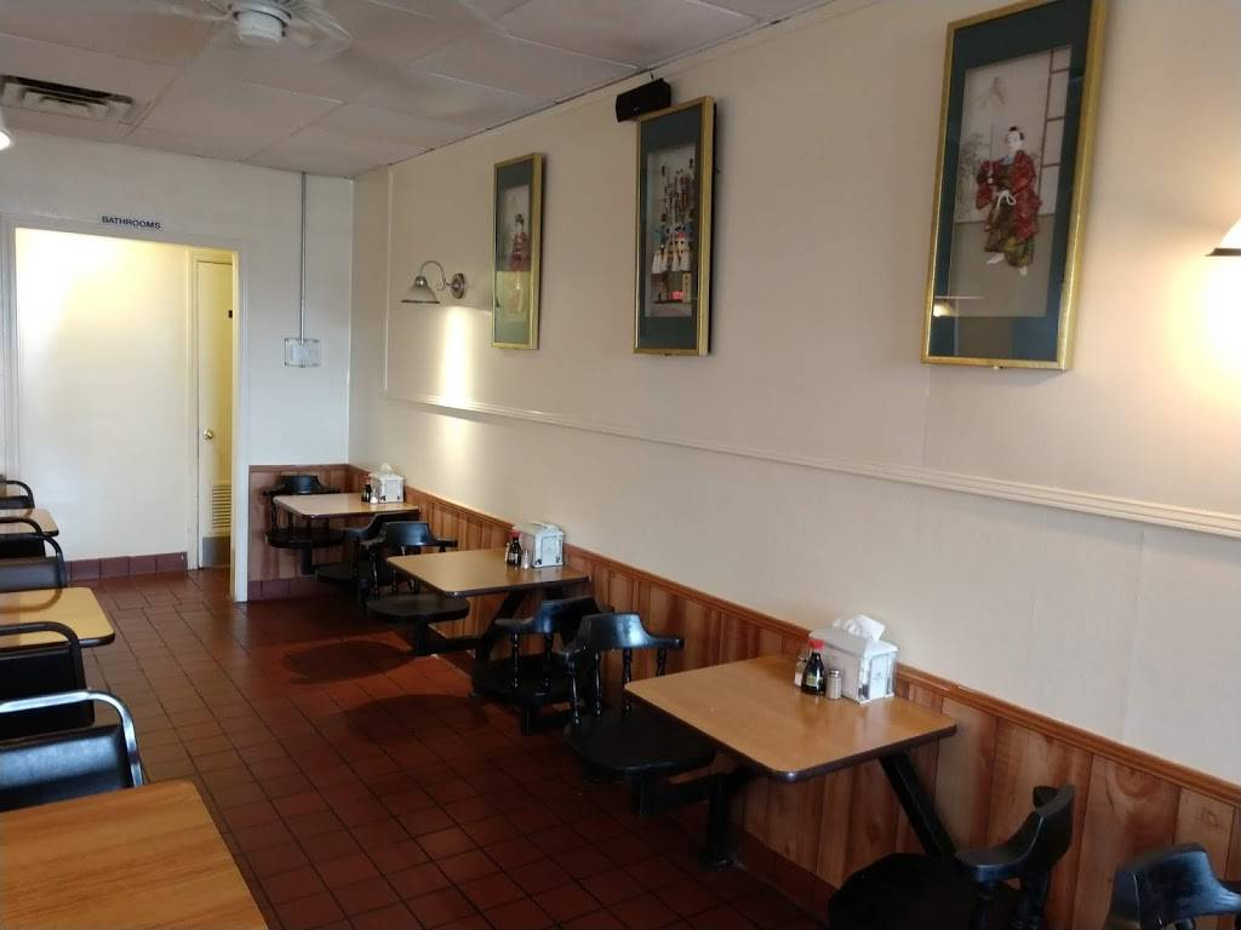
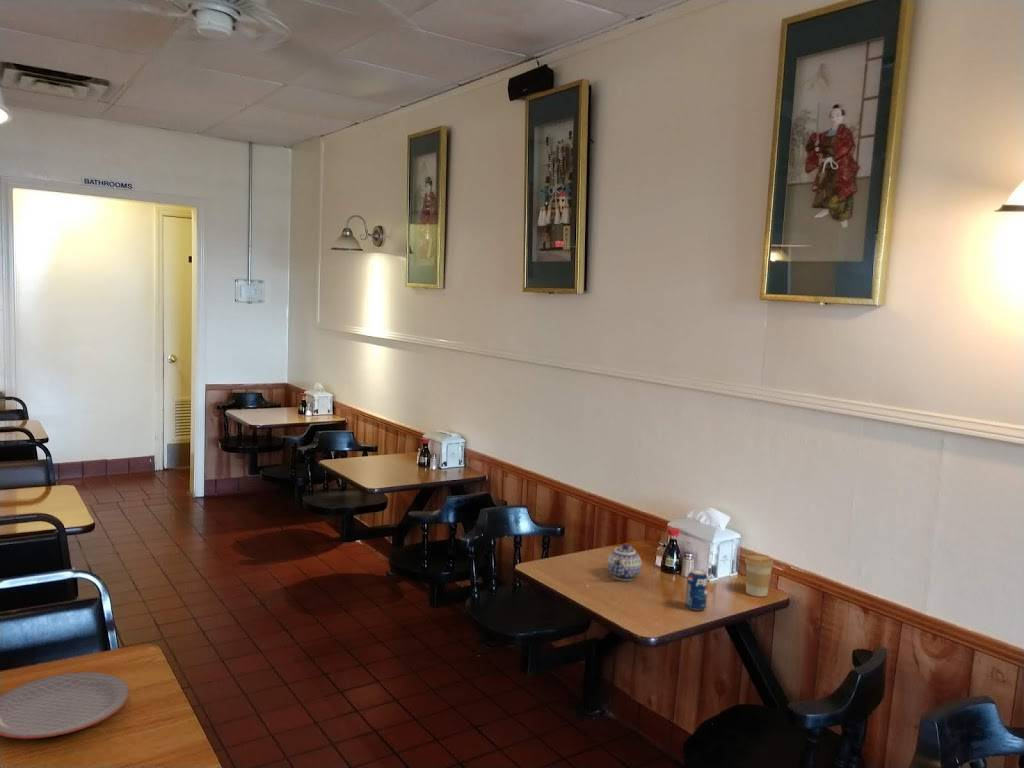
+ beverage can [685,568,709,611]
+ coffee cup [744,553,775,598]
+ teapot [606,543,643,582]
+ plate [0,671,131,740]
